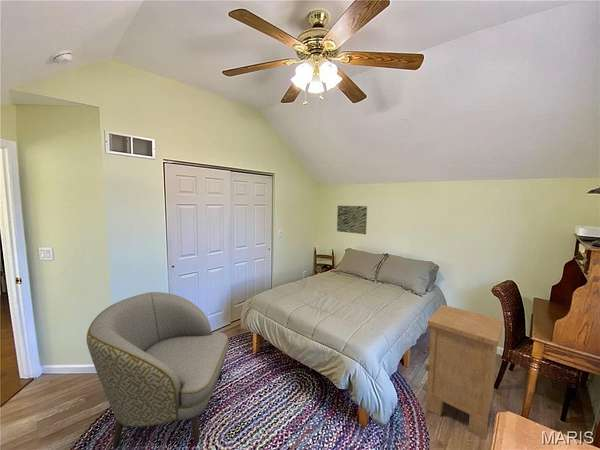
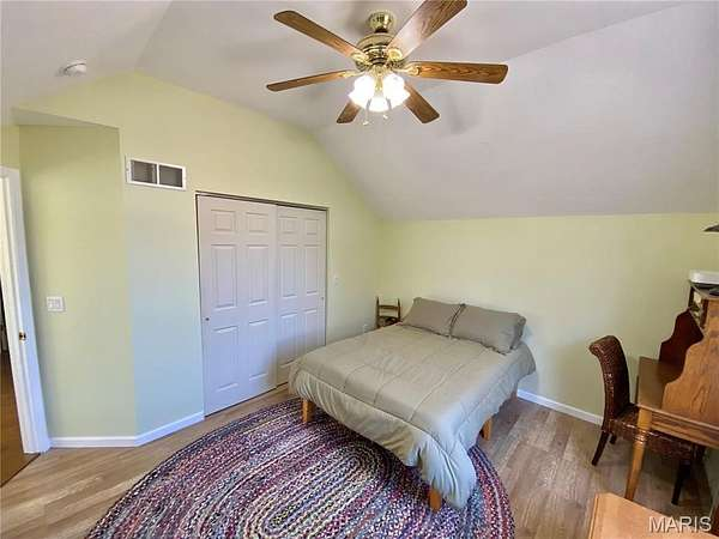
- wall art [336,205,368,235]
- armchair [85,291,230,449]
- nightstand [424,304,505,440]
